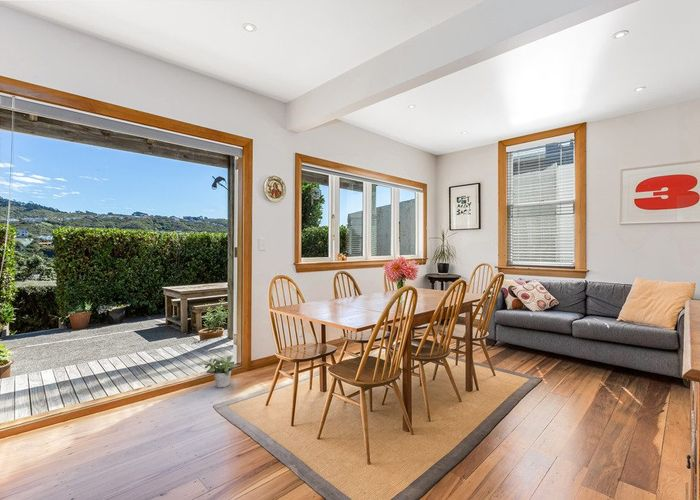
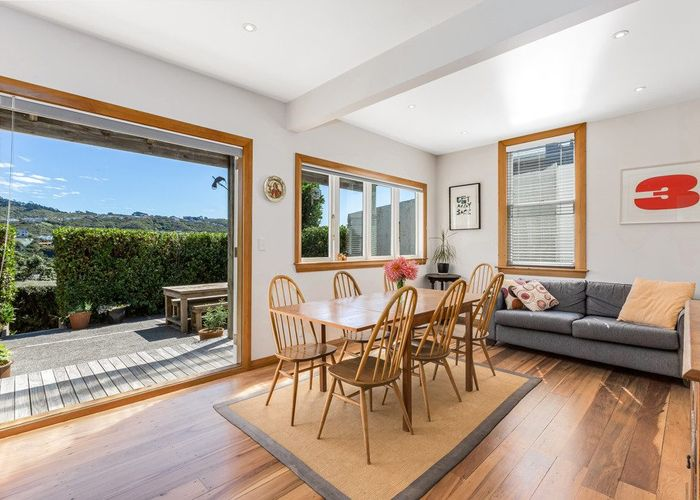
- potted plant [203,355,236,389]
